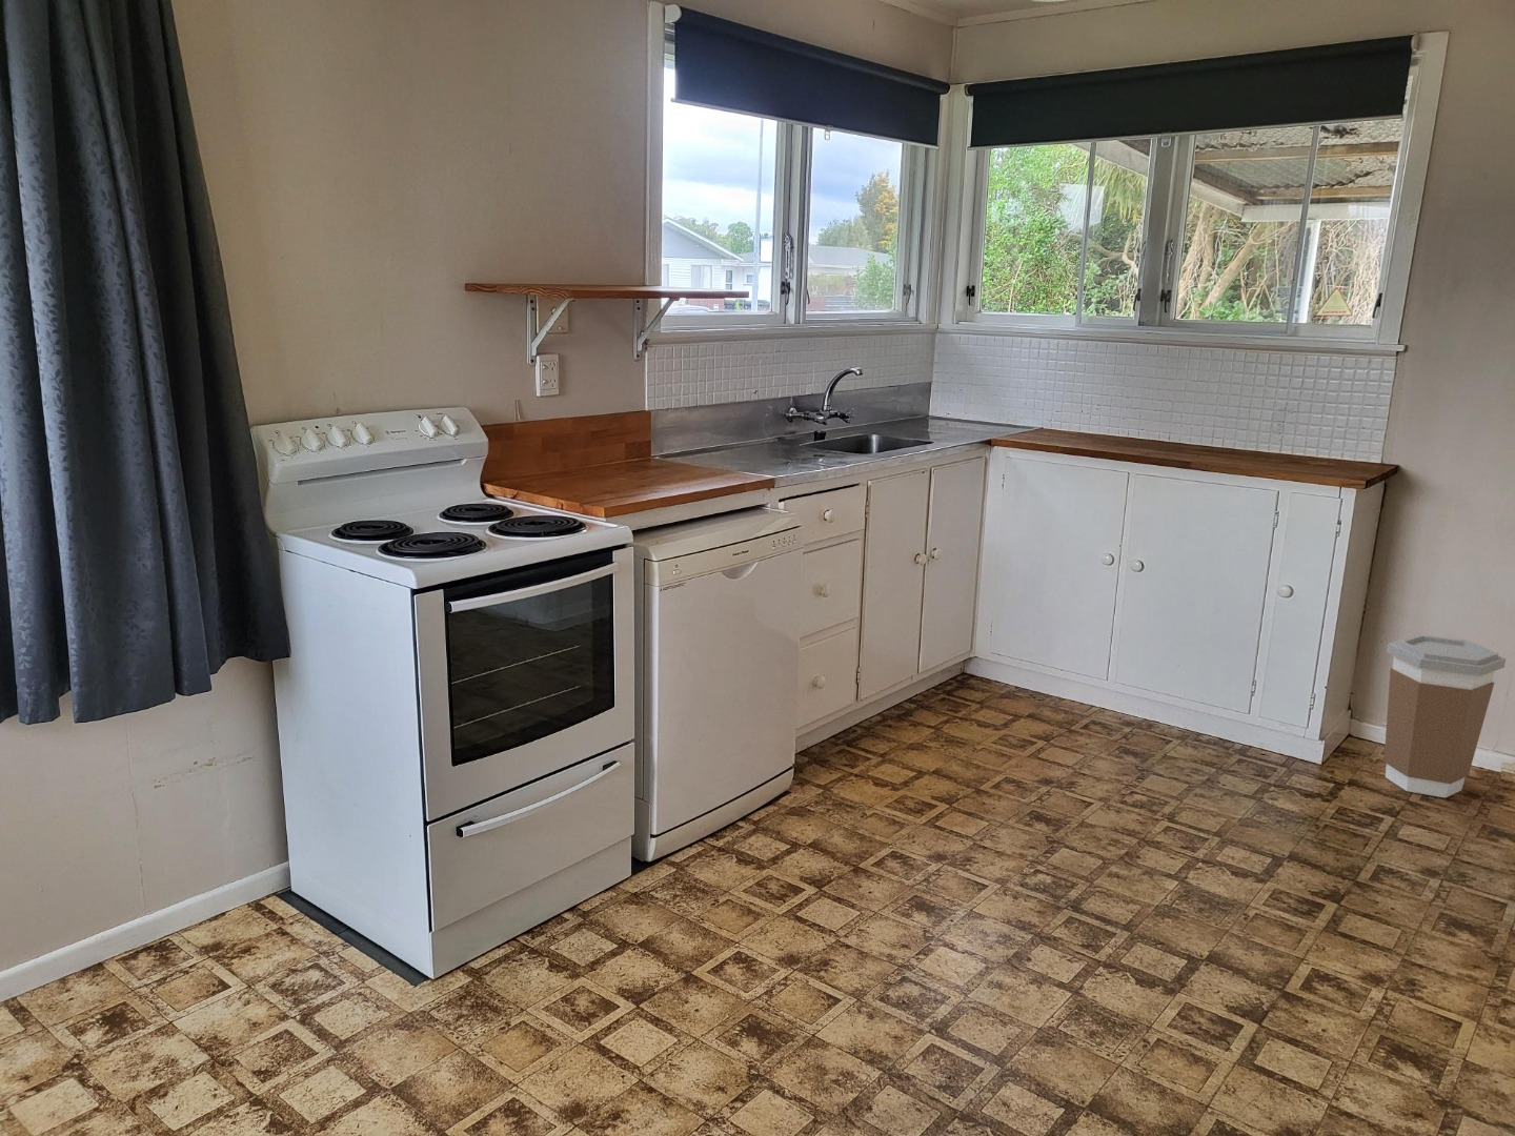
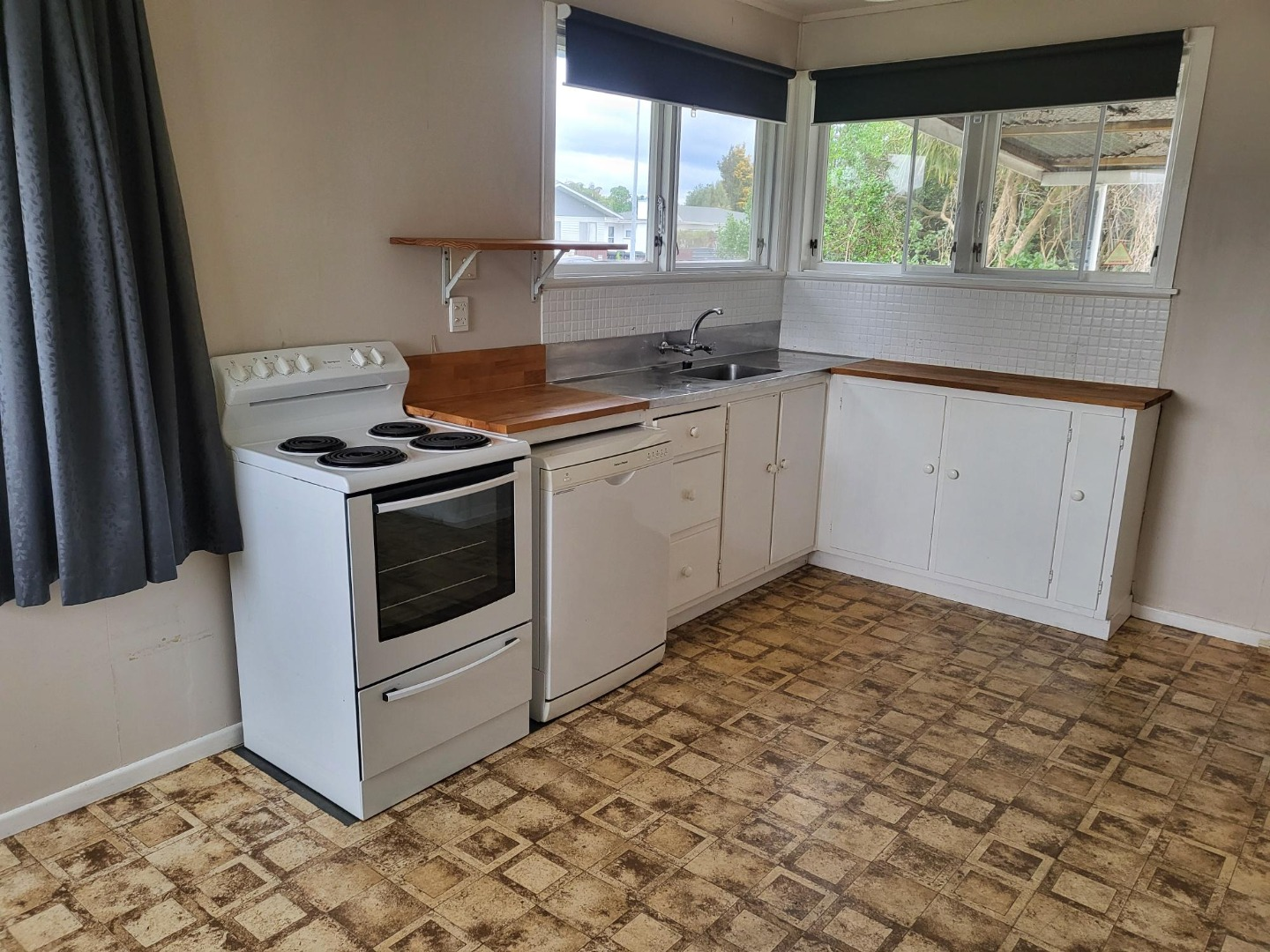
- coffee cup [1384,634,1507,798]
